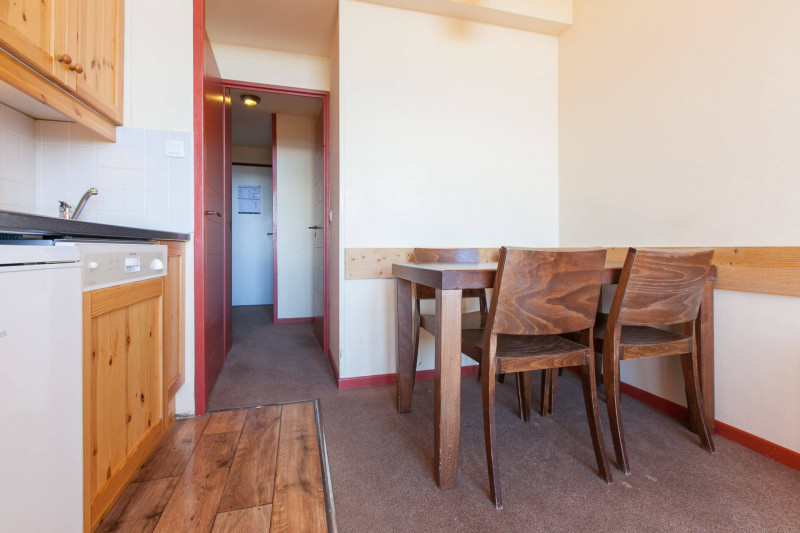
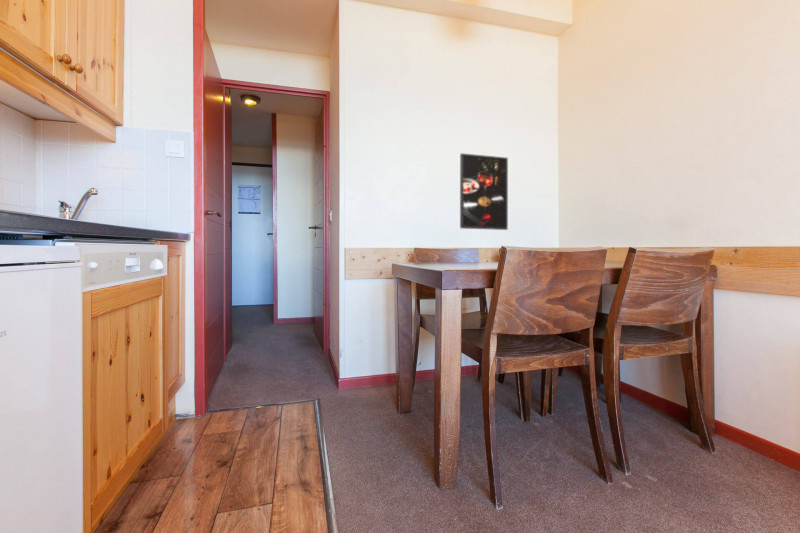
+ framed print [459,152,509,231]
